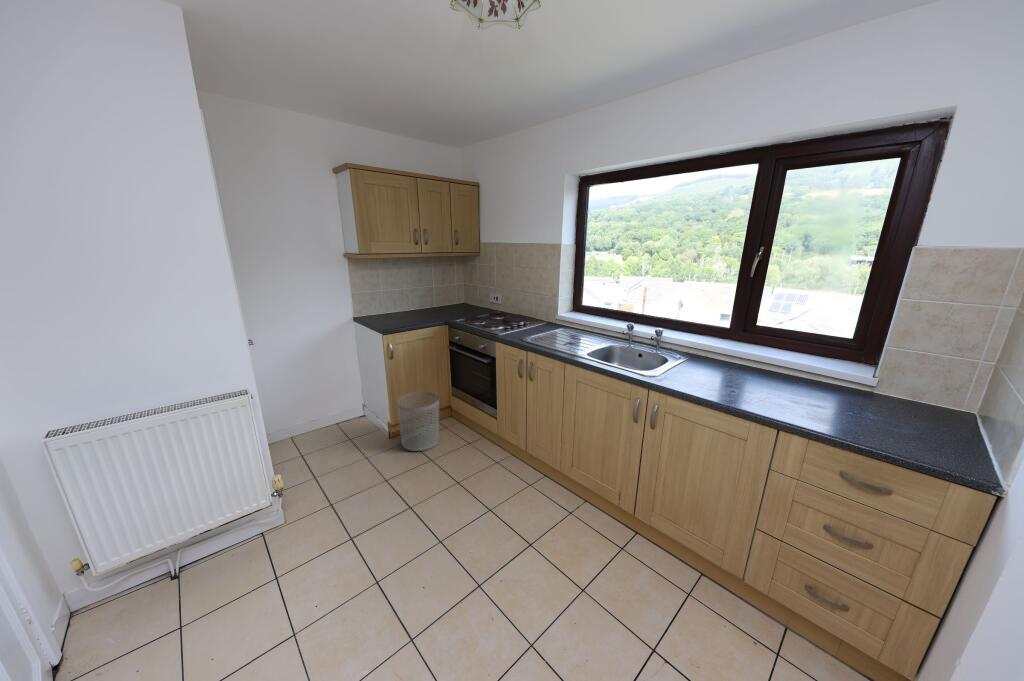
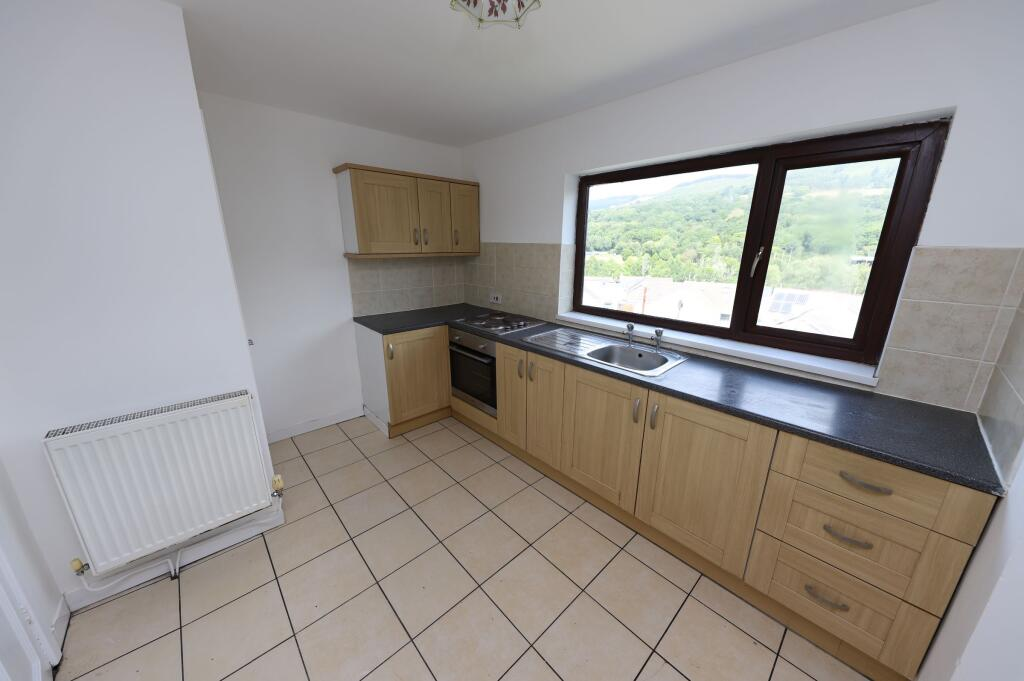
- waste bin [396,391,440,452]
